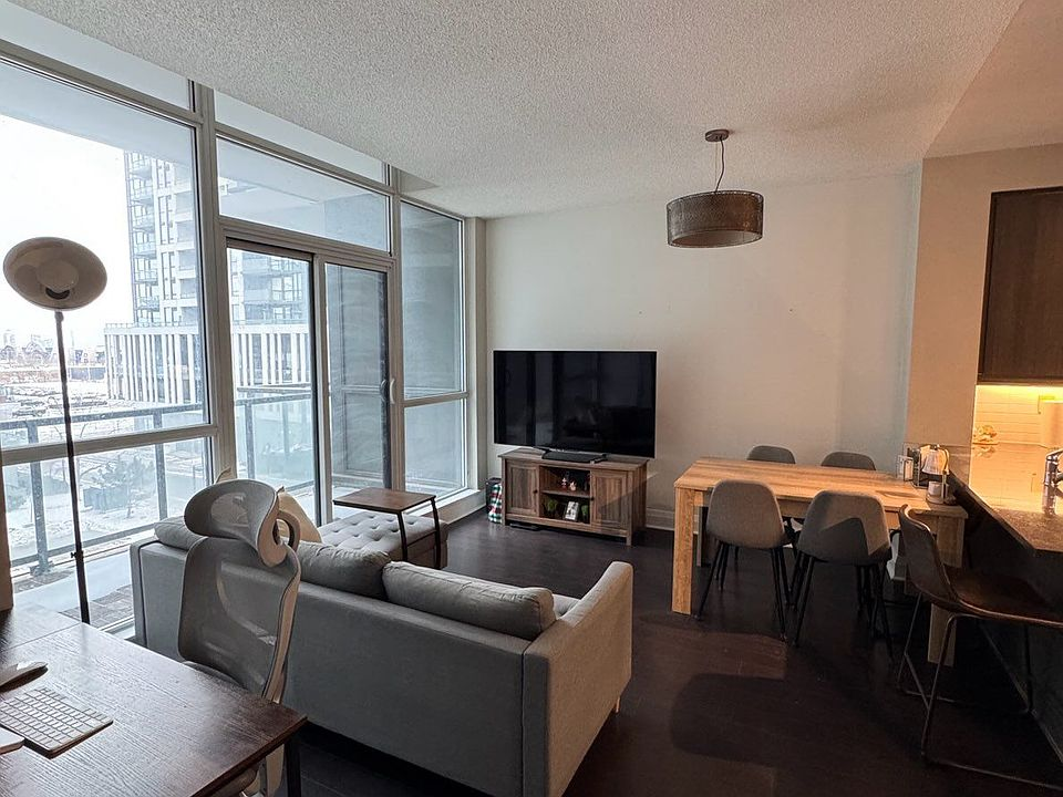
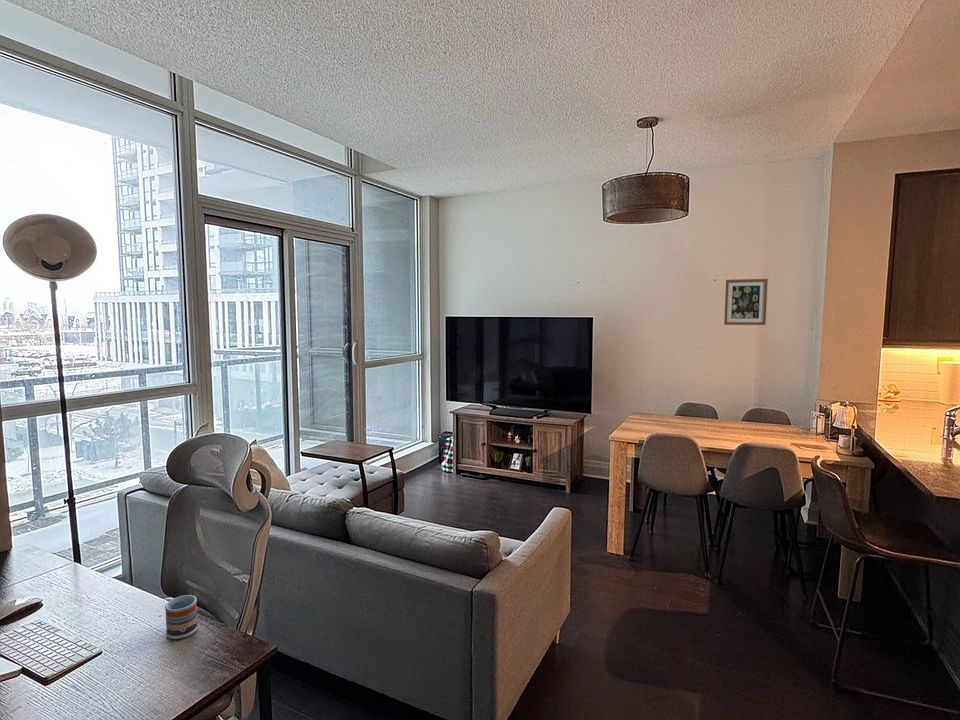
+ wall art [723,278,769,326]
+ cup [164,594,199,640]
